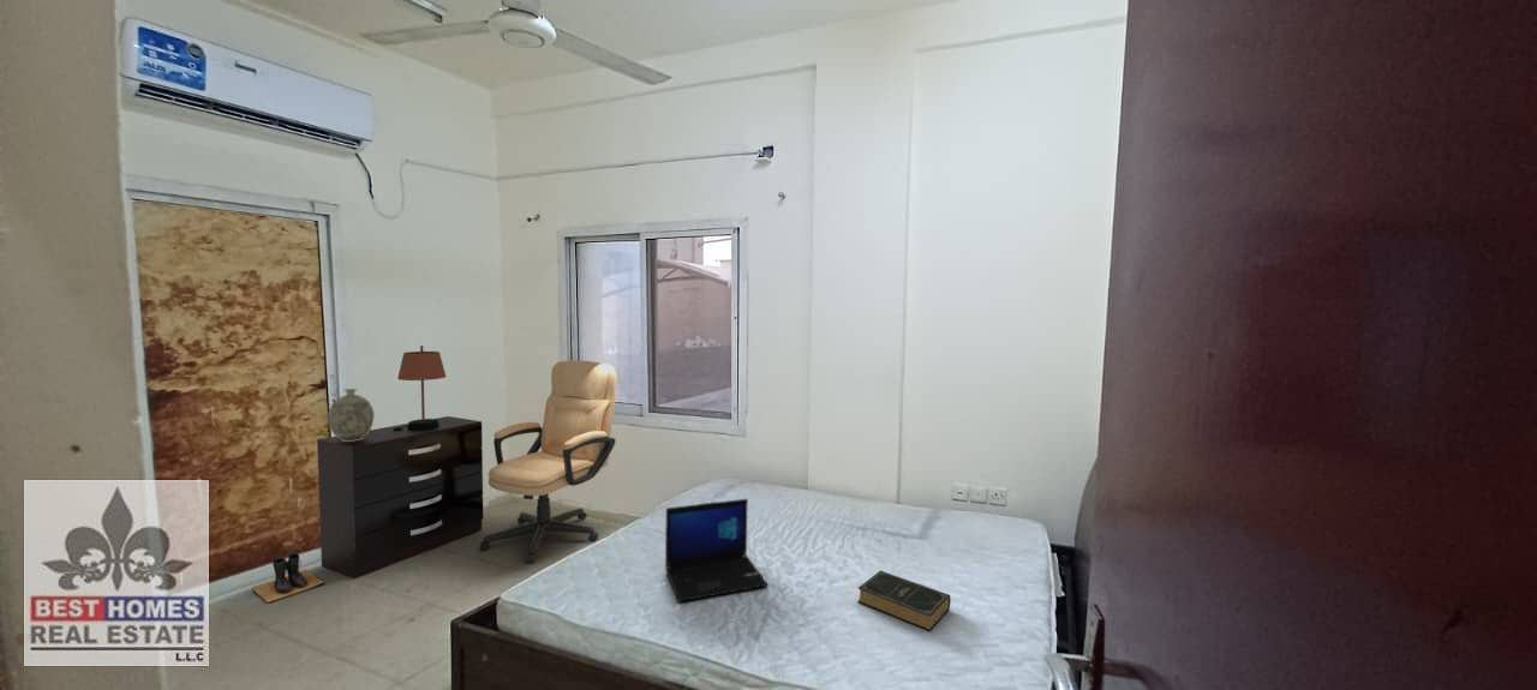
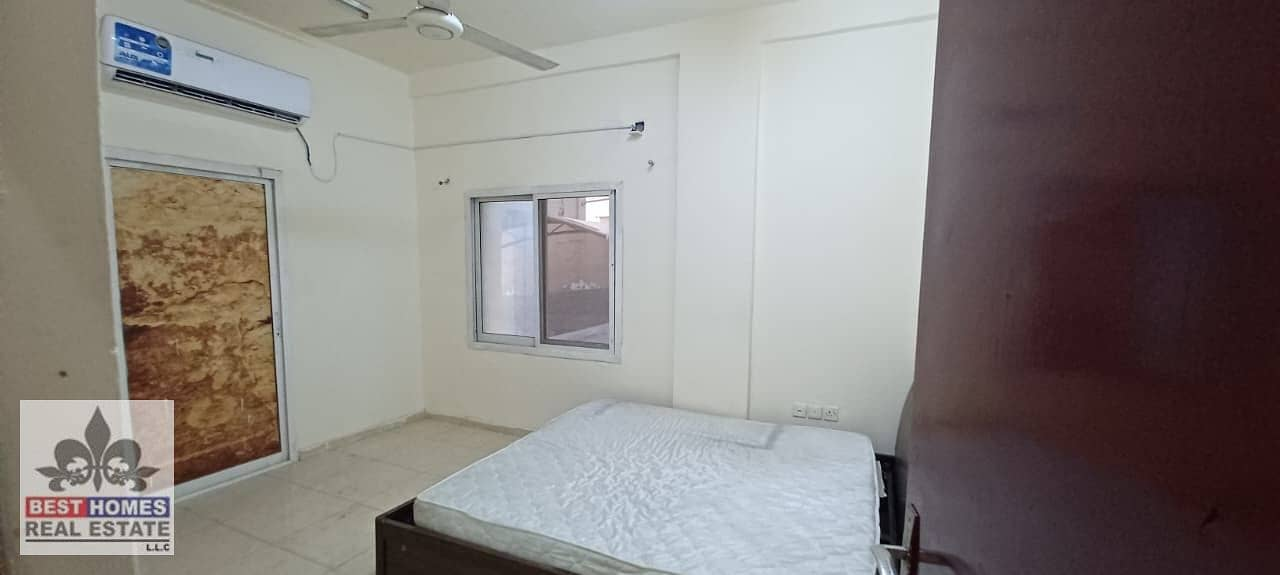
- boots [251,553,325,604]
- table lamp [393,344,447,431]
- book [856,570,952,632]
- chair [479,359,617,564]
- dresser [316,415,484,580]
- laptop [664,498,770,604]
- decorative vase [327,388,376,442]
